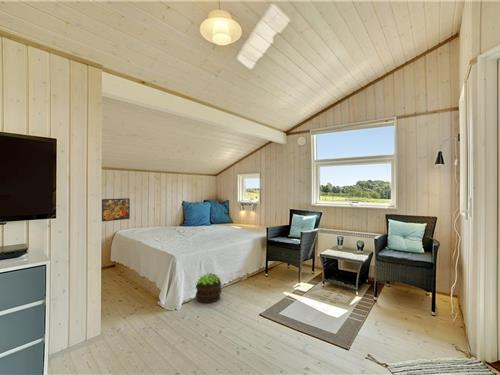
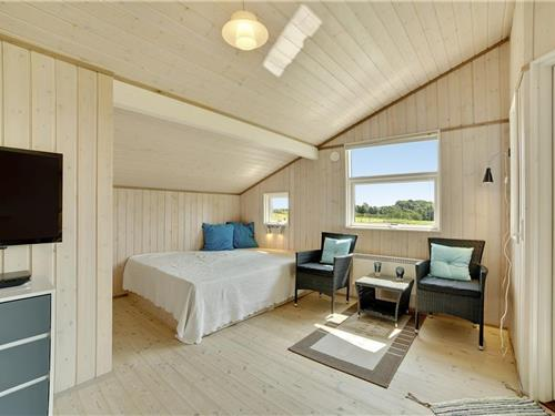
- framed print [101,197,131,223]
- potted plant [195,273,223,304]
